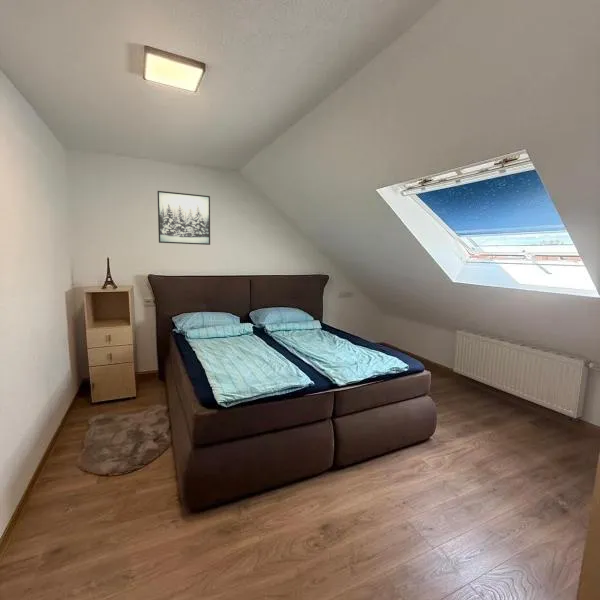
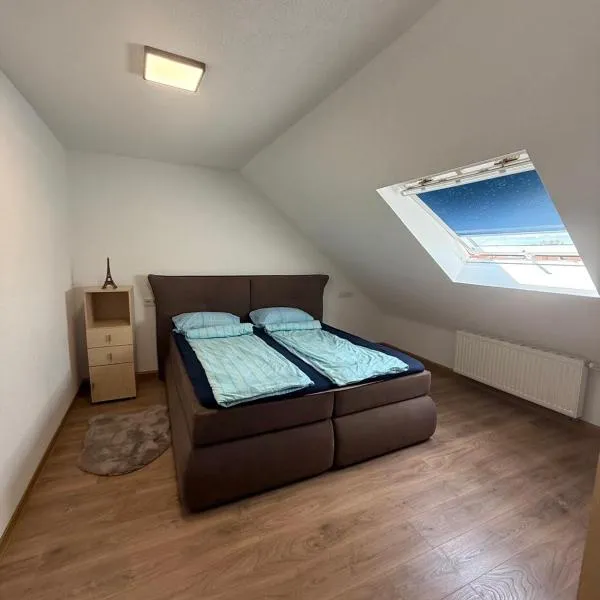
- wall art [156,190,211,246]
